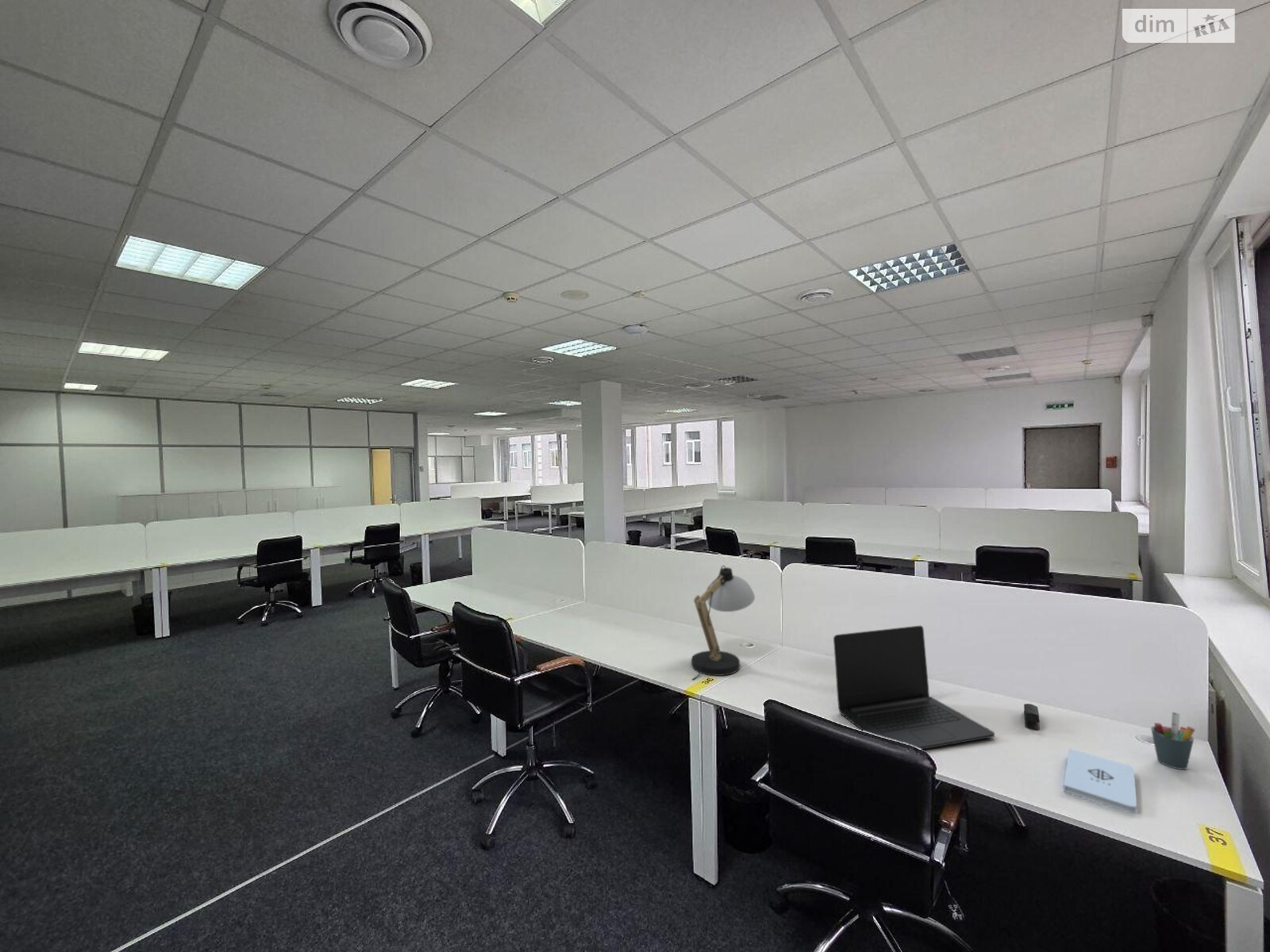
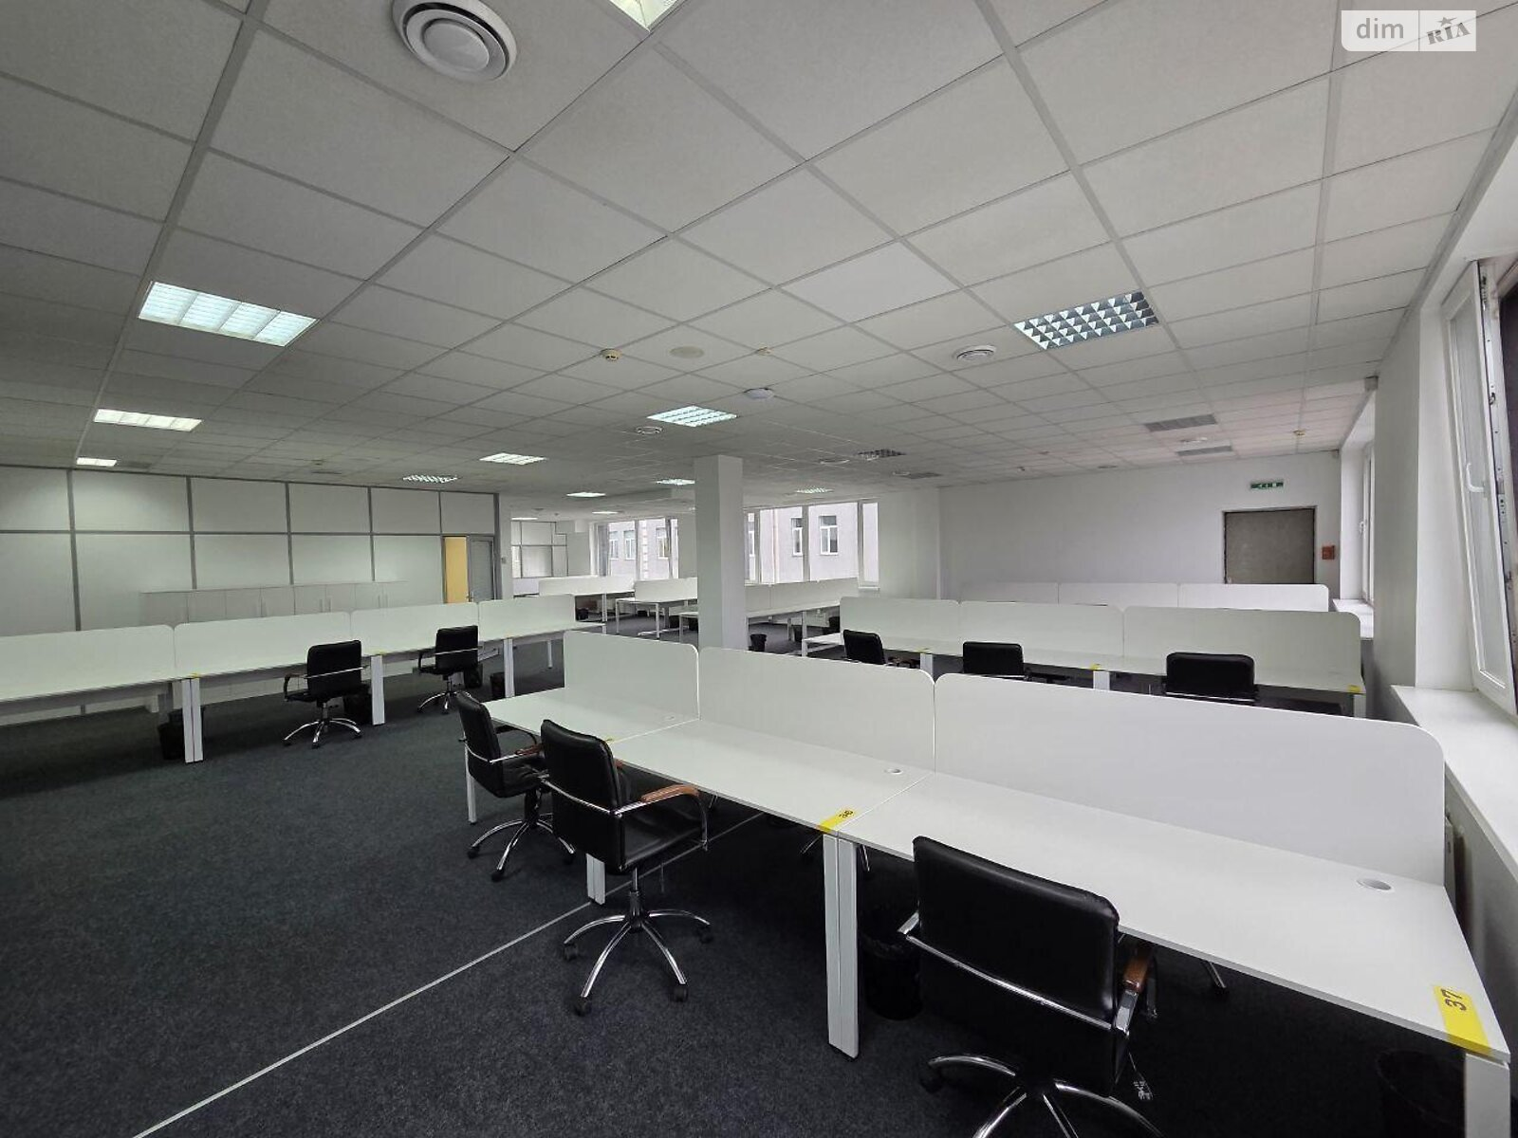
- notepad [1063,748,1137,814]
- stapler [1023,703,1041,731]
- desk lamp [691,565,756,681]
- pen holder [1150,711,1195,770]
- laptop [833,625,995,750]
